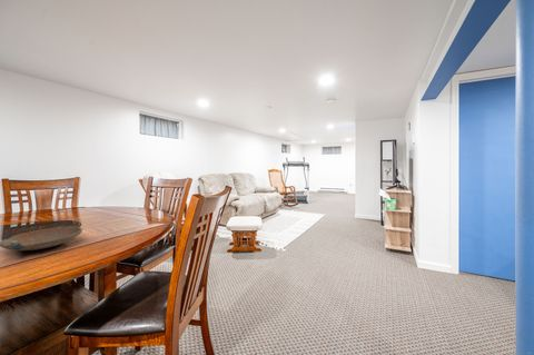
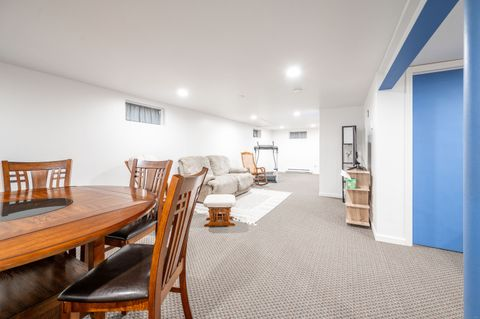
- bowl [0,225,83,252]
